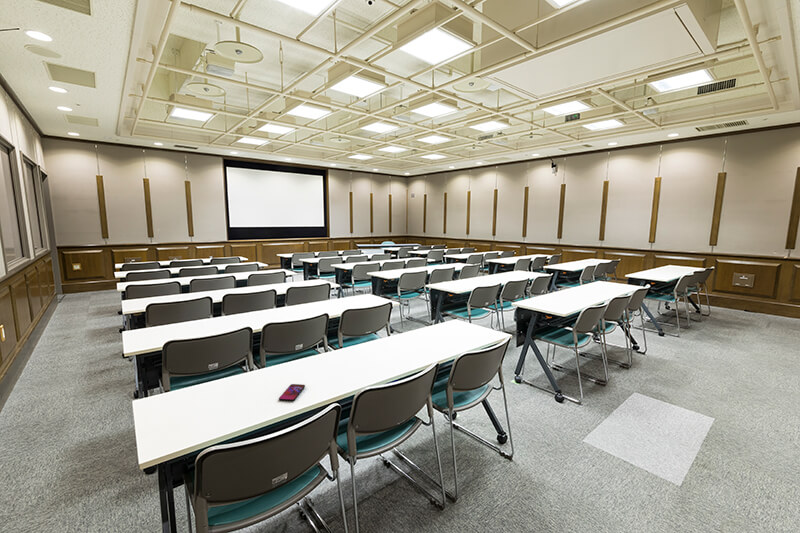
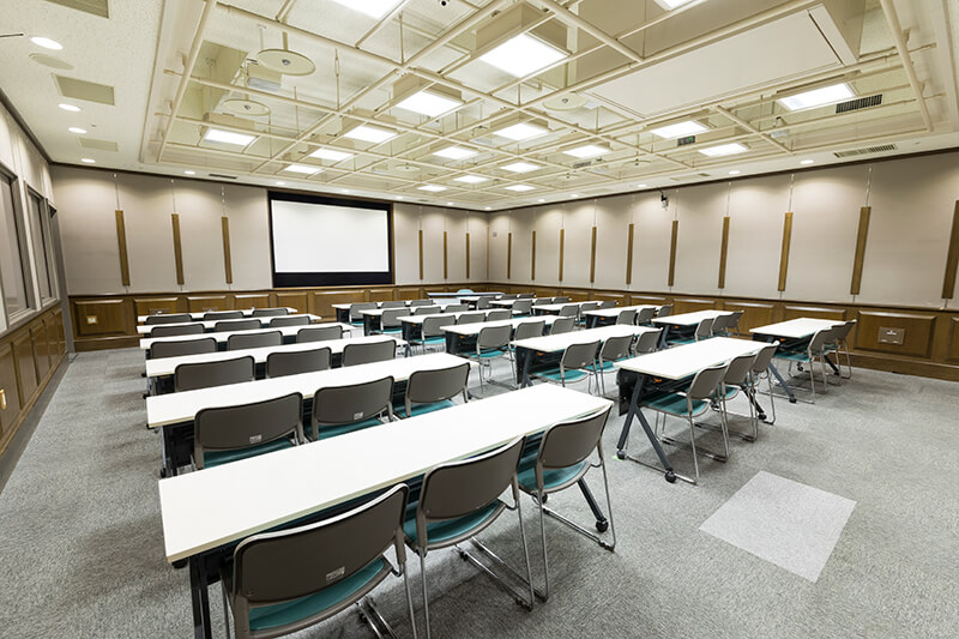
- smartphone [278,383,306,402]
